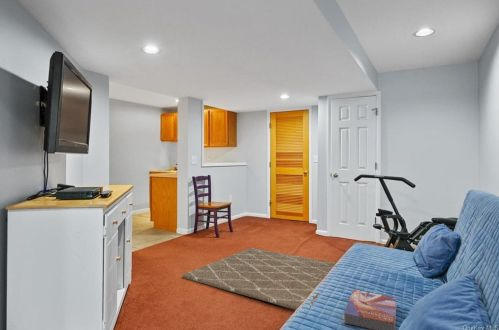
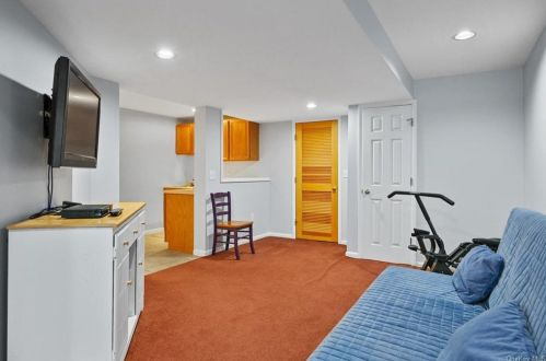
- textbook [343,289,397,330]
- rug [181,247,337,311]
